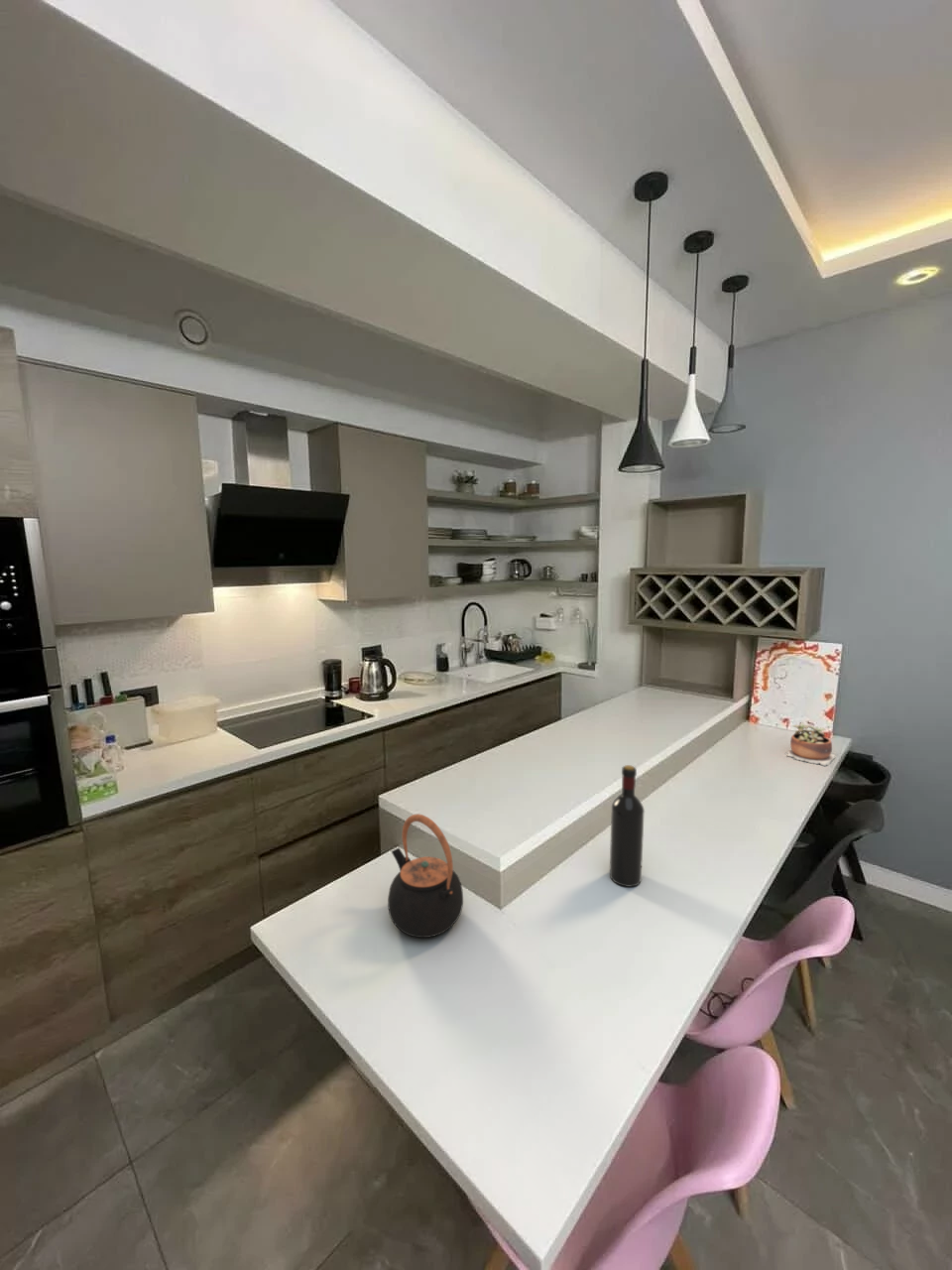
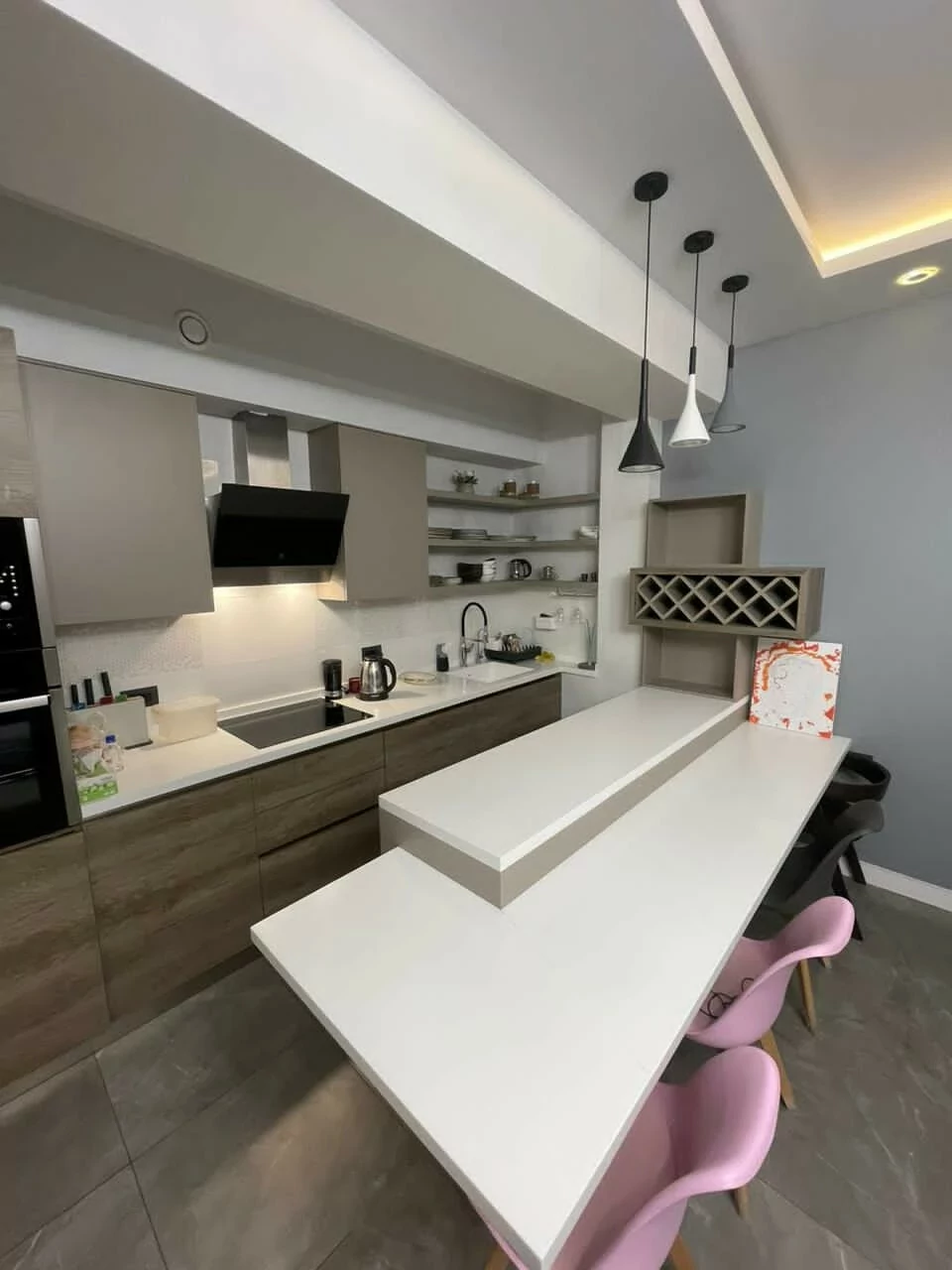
- teapot [387,813,464,939]
- succulent plant [785,721,836,767]
- wine bottle [609,764,646,888]
